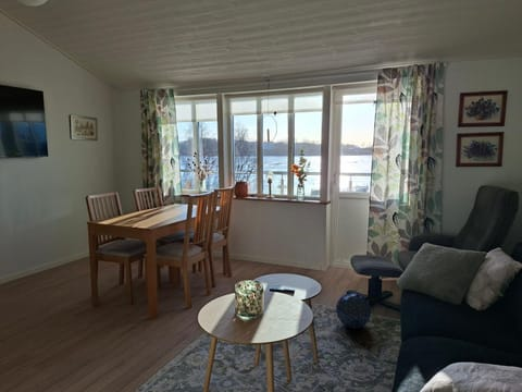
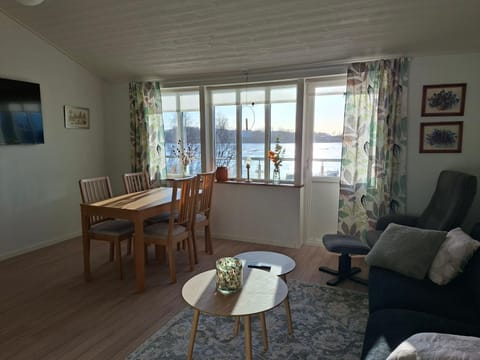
- ball [335,292,372,330]
